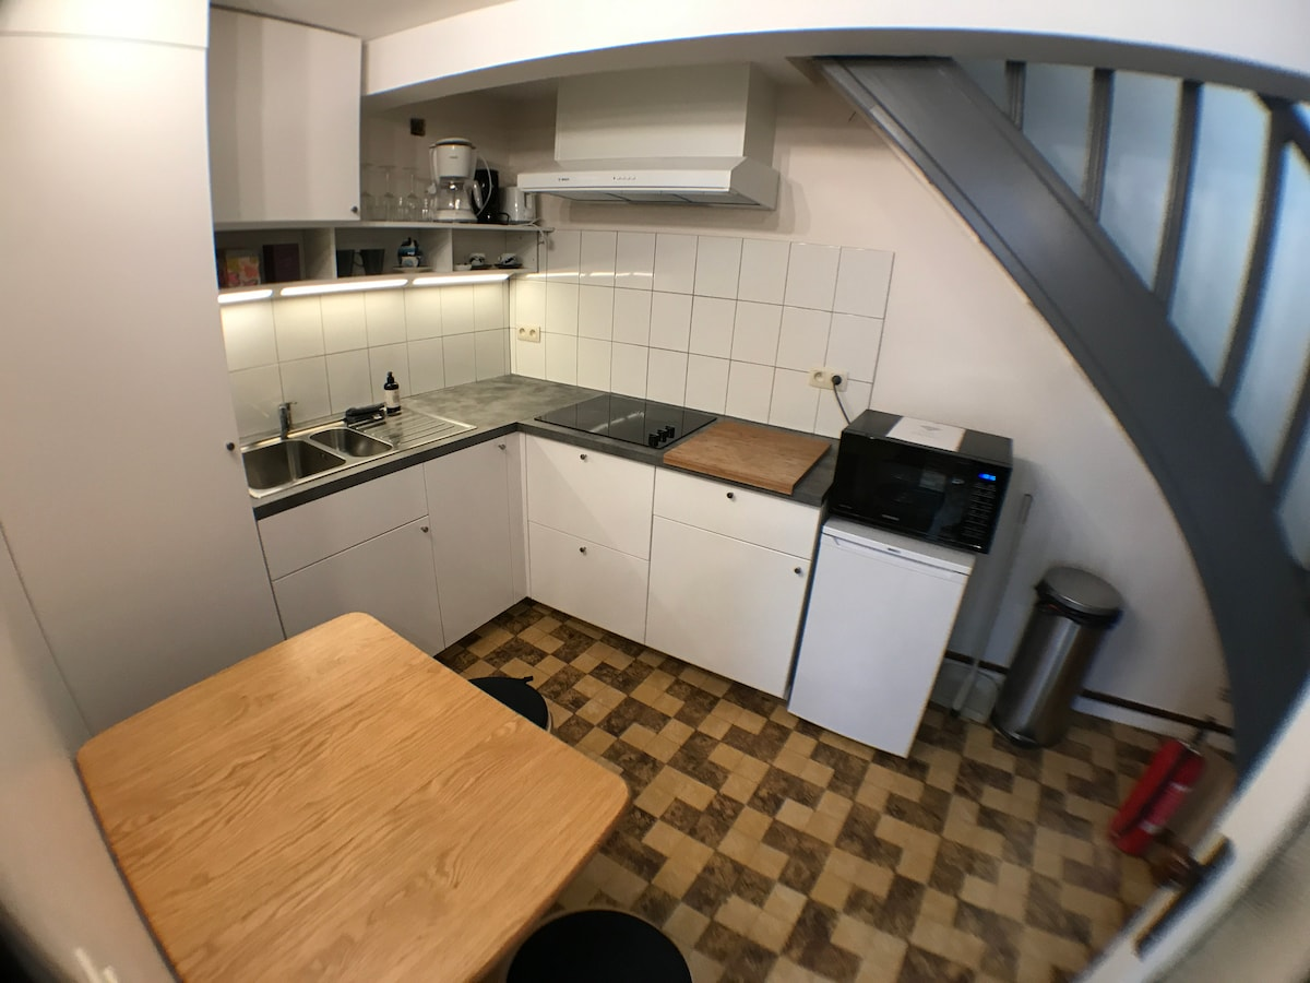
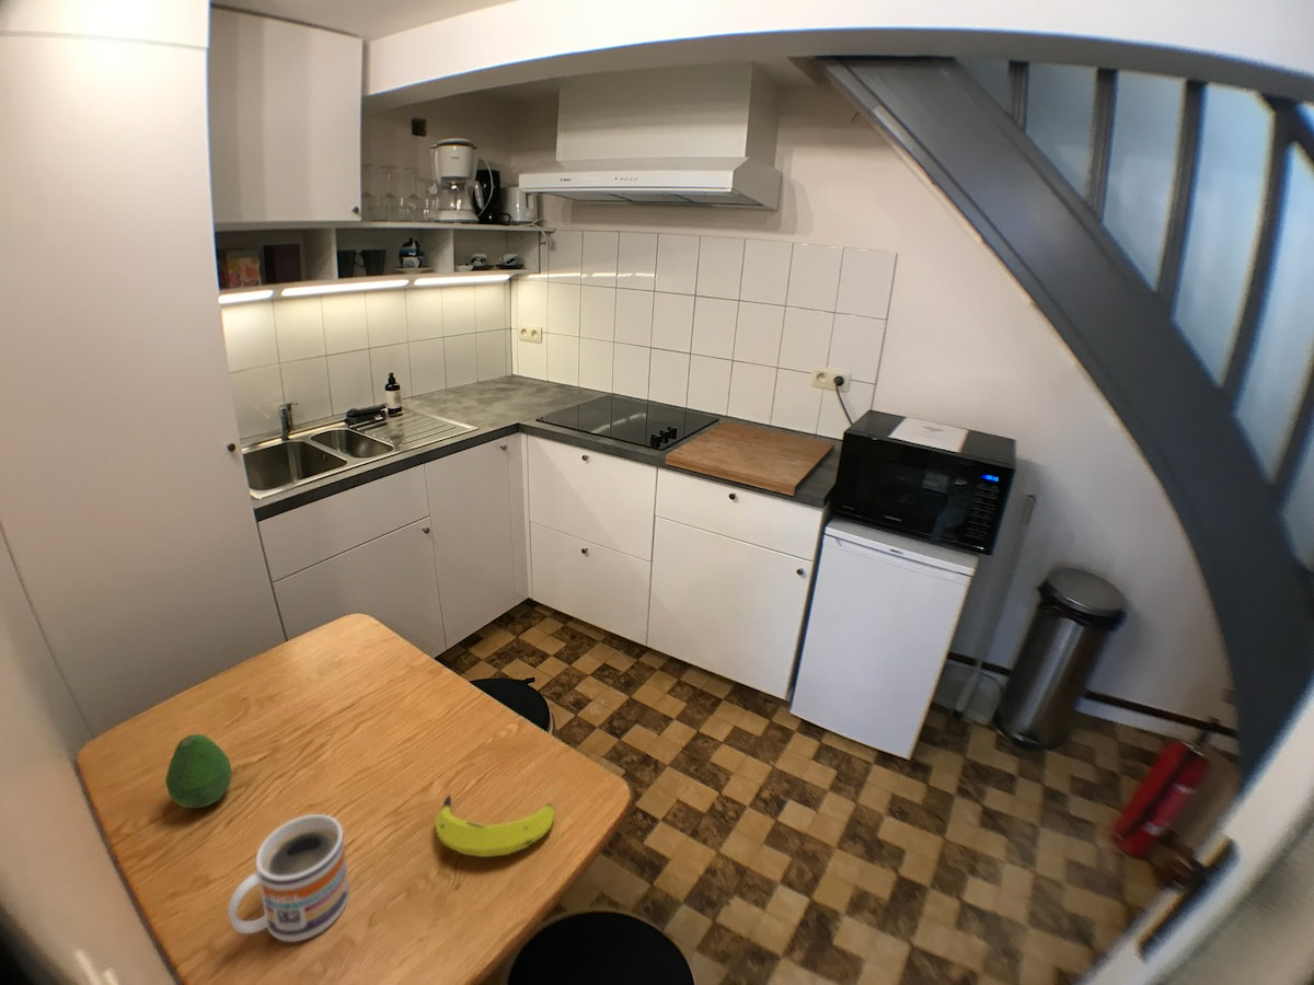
+ fruit [164,733,233,809]
+ banana [434,793,556,858]
+ mug [227,813,350,943]
